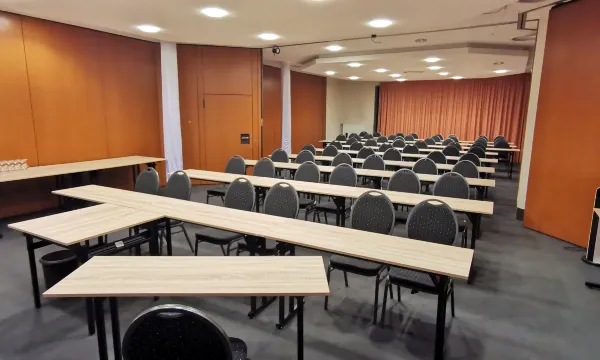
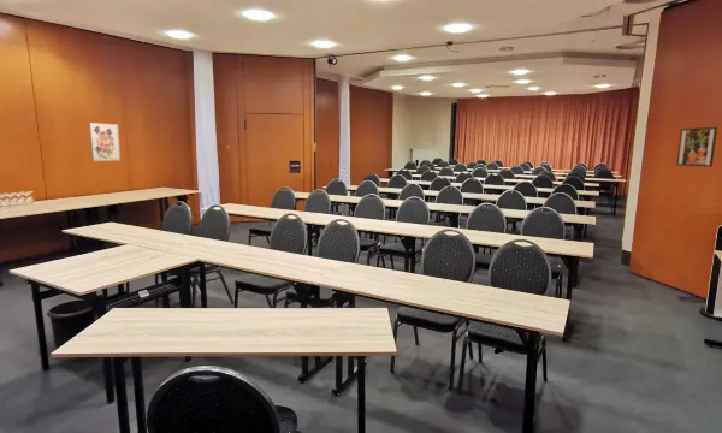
+ wall art [88,121,122,162]
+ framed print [675,126,718,168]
